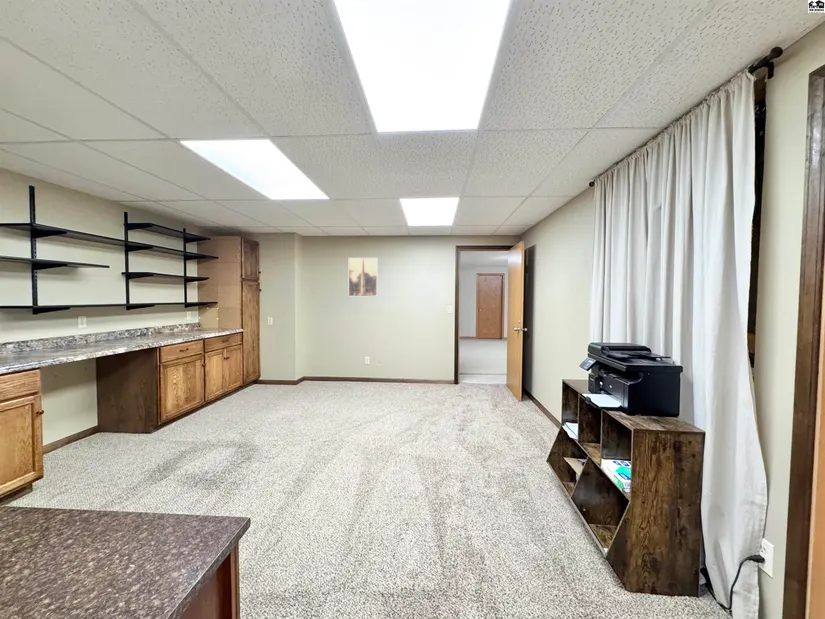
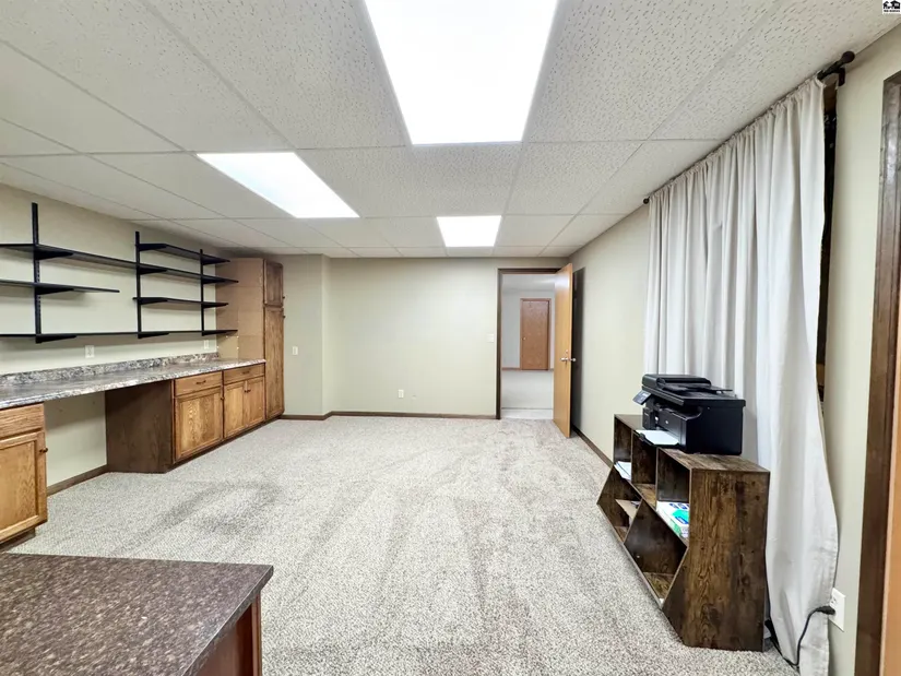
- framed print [348,257,379,298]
